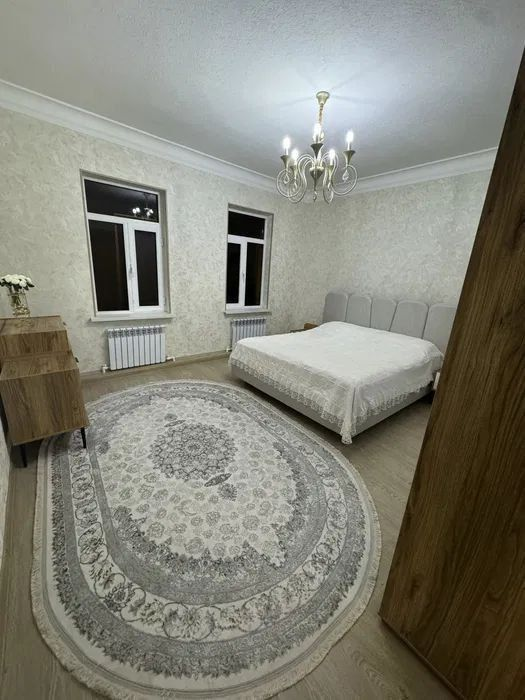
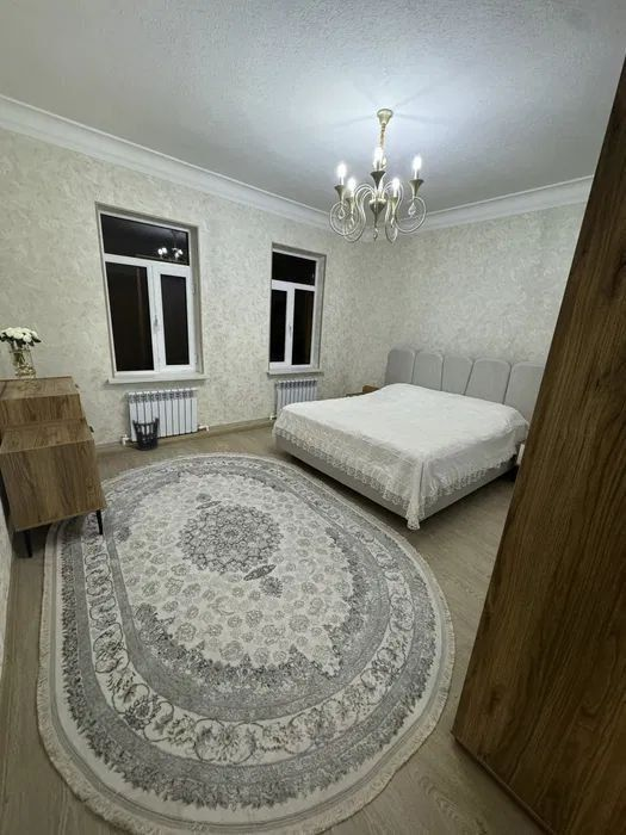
+ wastebasket [131,416,161,452]
